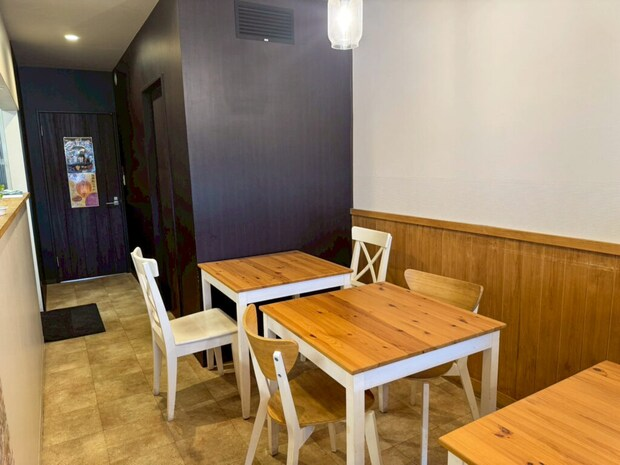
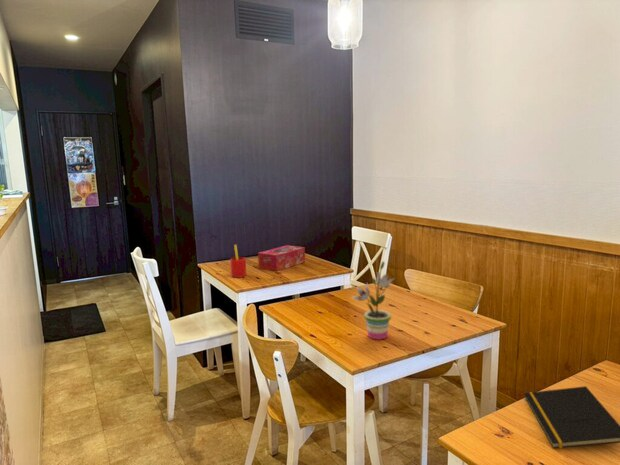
+ notepad [523,385,620,449]
+ potted plant [351,260,396,341]
+ straw [229,244,247,279]
+ tissue box [257,244,306,272]
